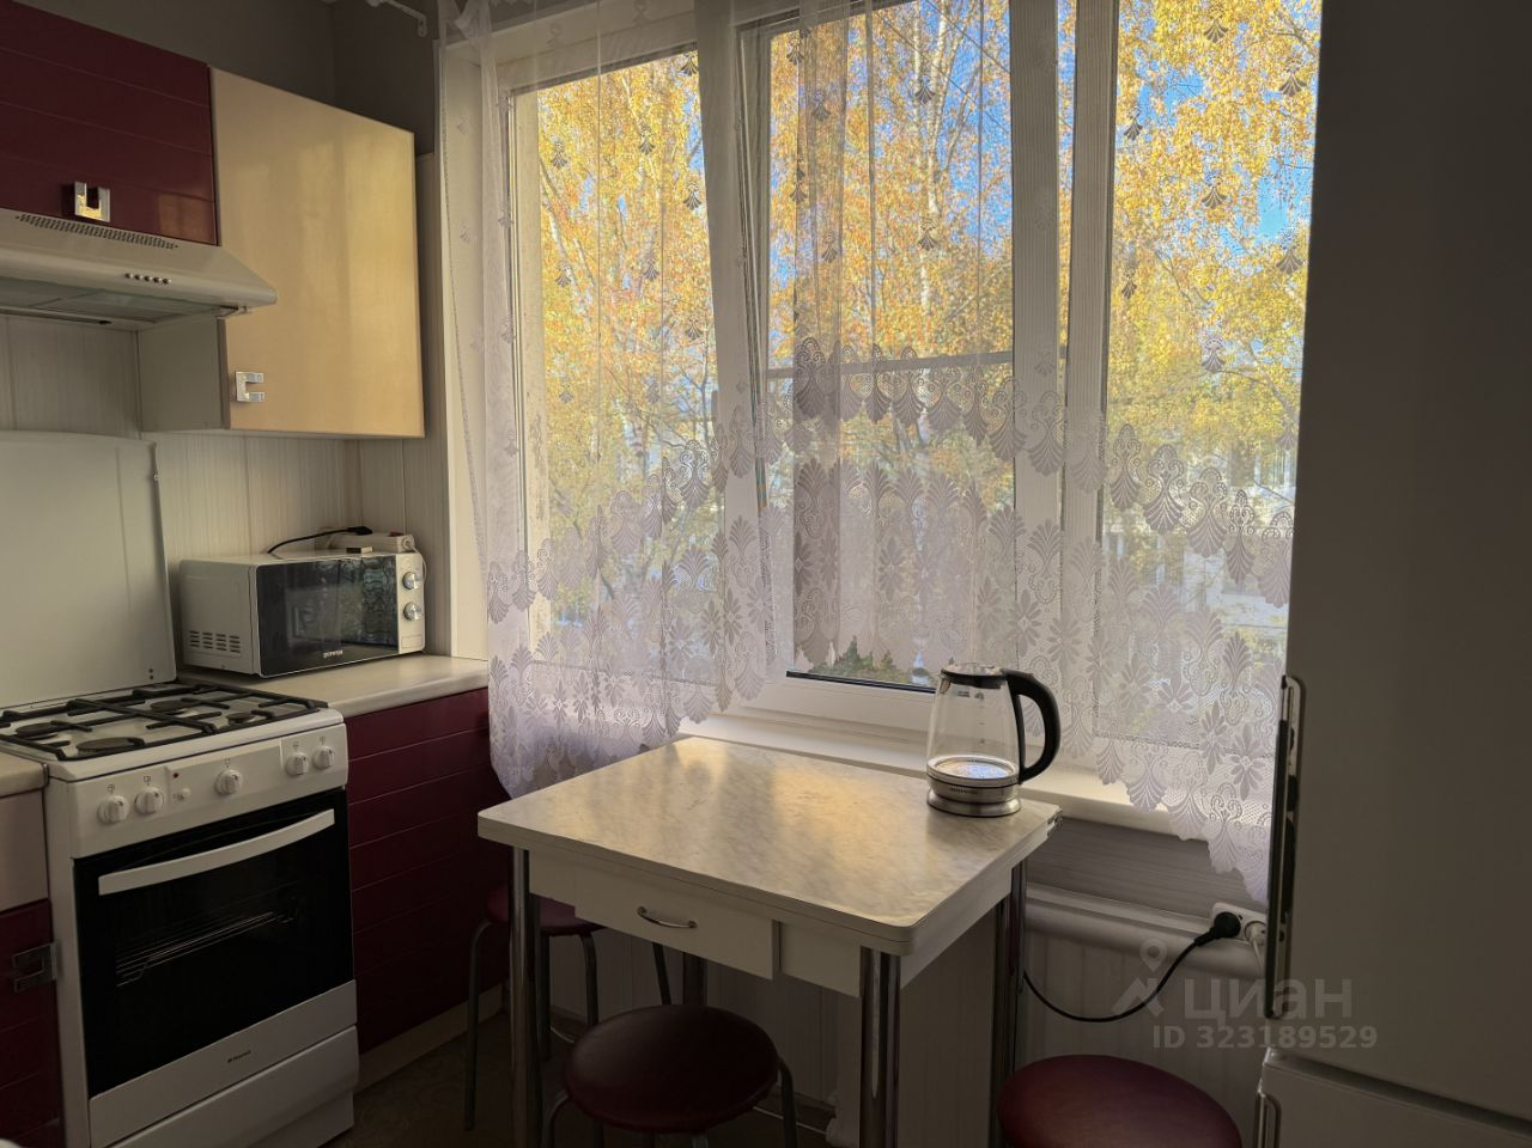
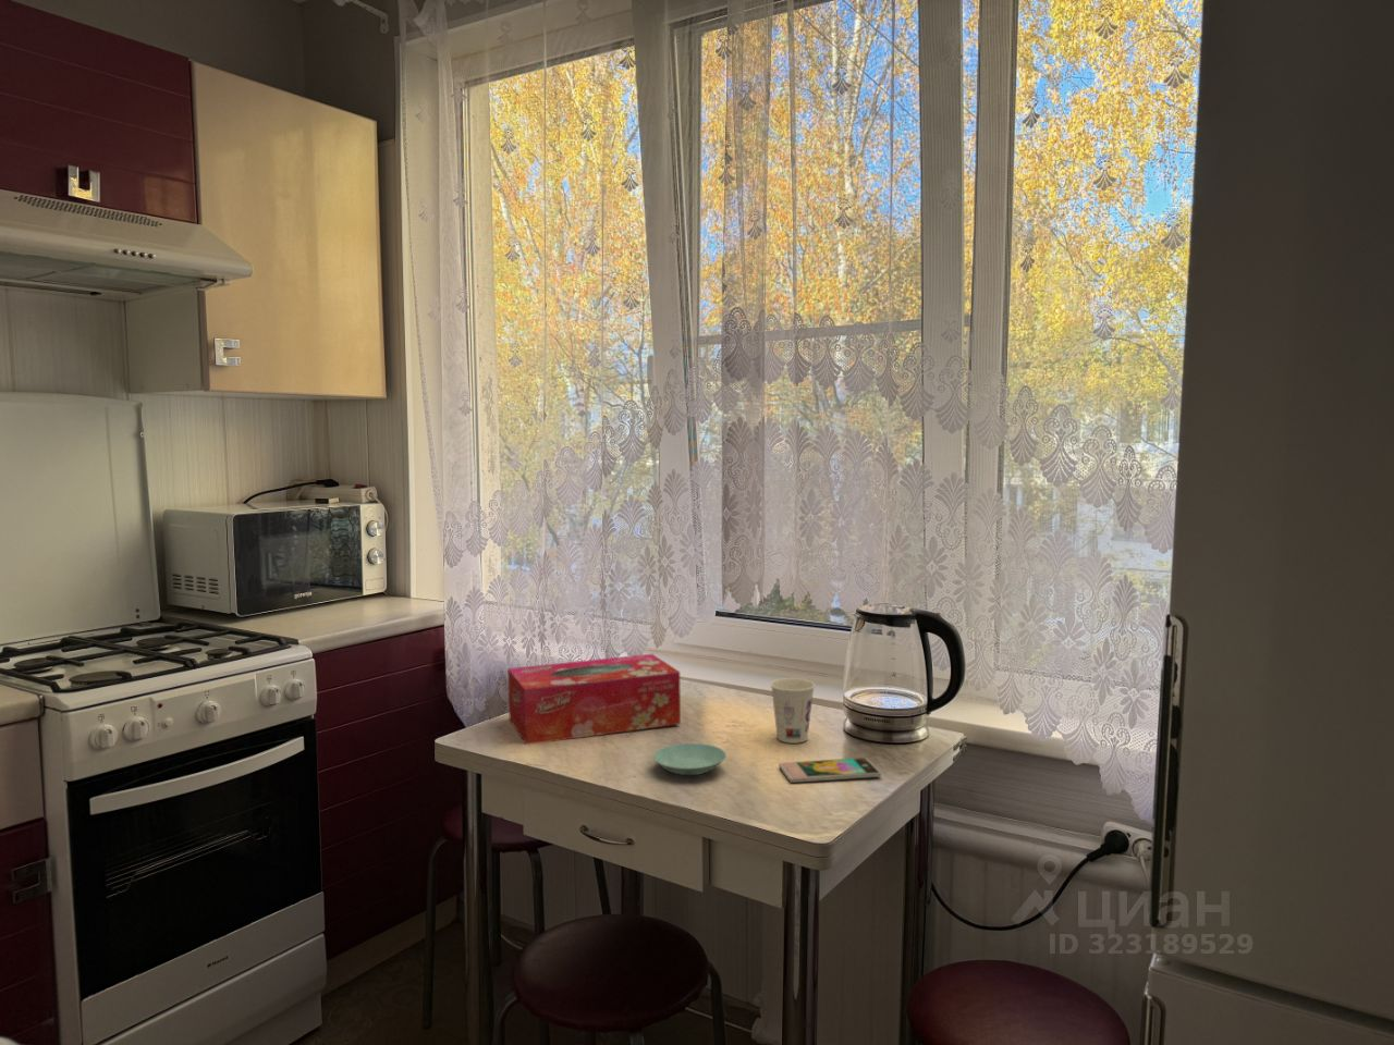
+ cup [768,677,816,744]
+ tissue box [506,653,682,745]
+ saucer [652,742,728,776]
+ smartphone [777,756,883,784]
